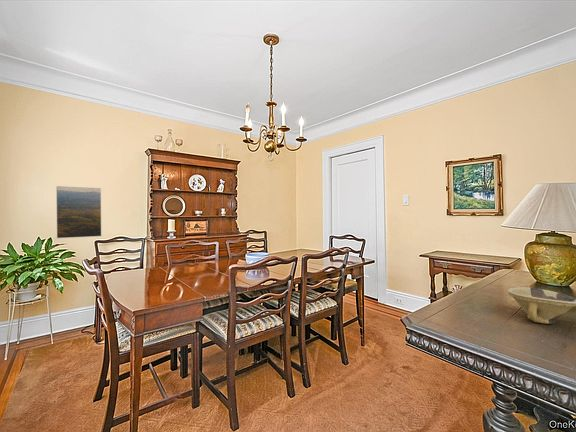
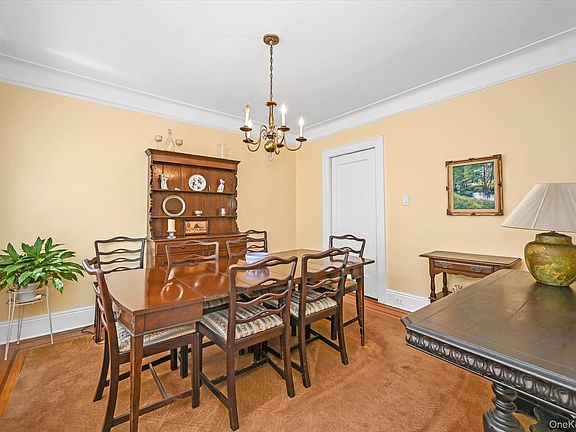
- bowl [507,286,576,325]
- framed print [55,185,103,239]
